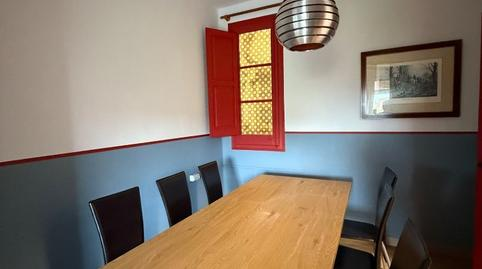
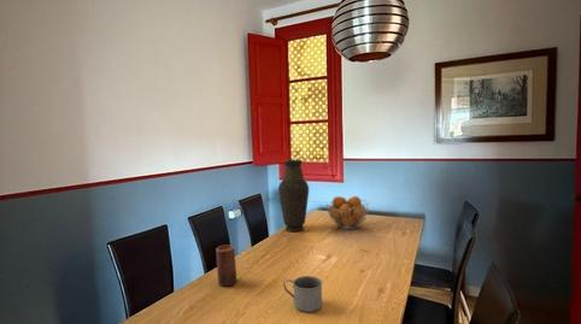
+ vase [277,159,310,232]
+ fruit basket [325,195,370,230]
+ candle [215,243,237,288]
+ mug [282,275,323,313]
